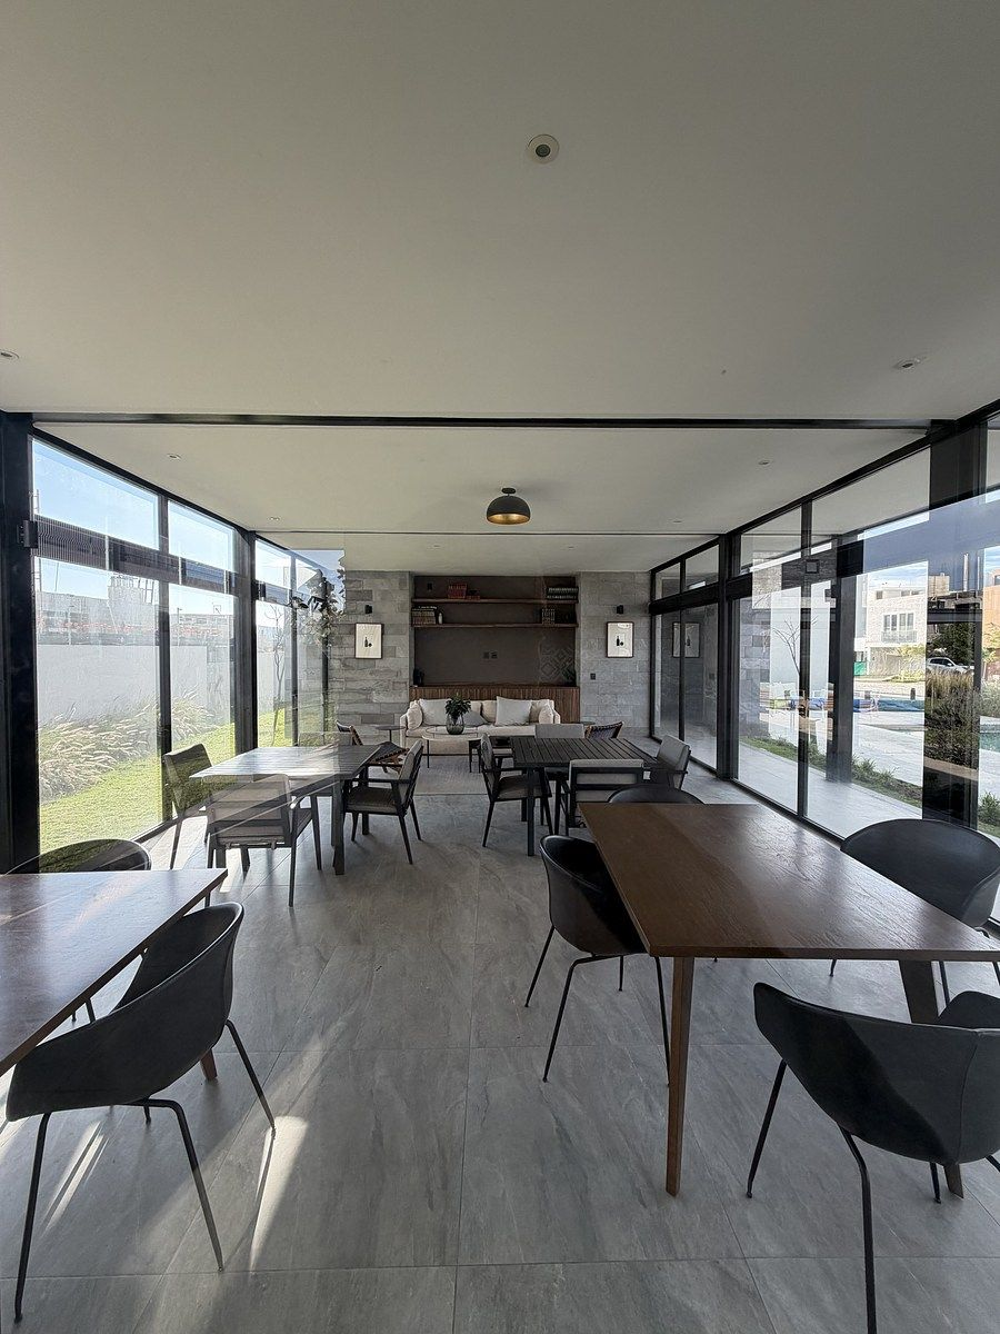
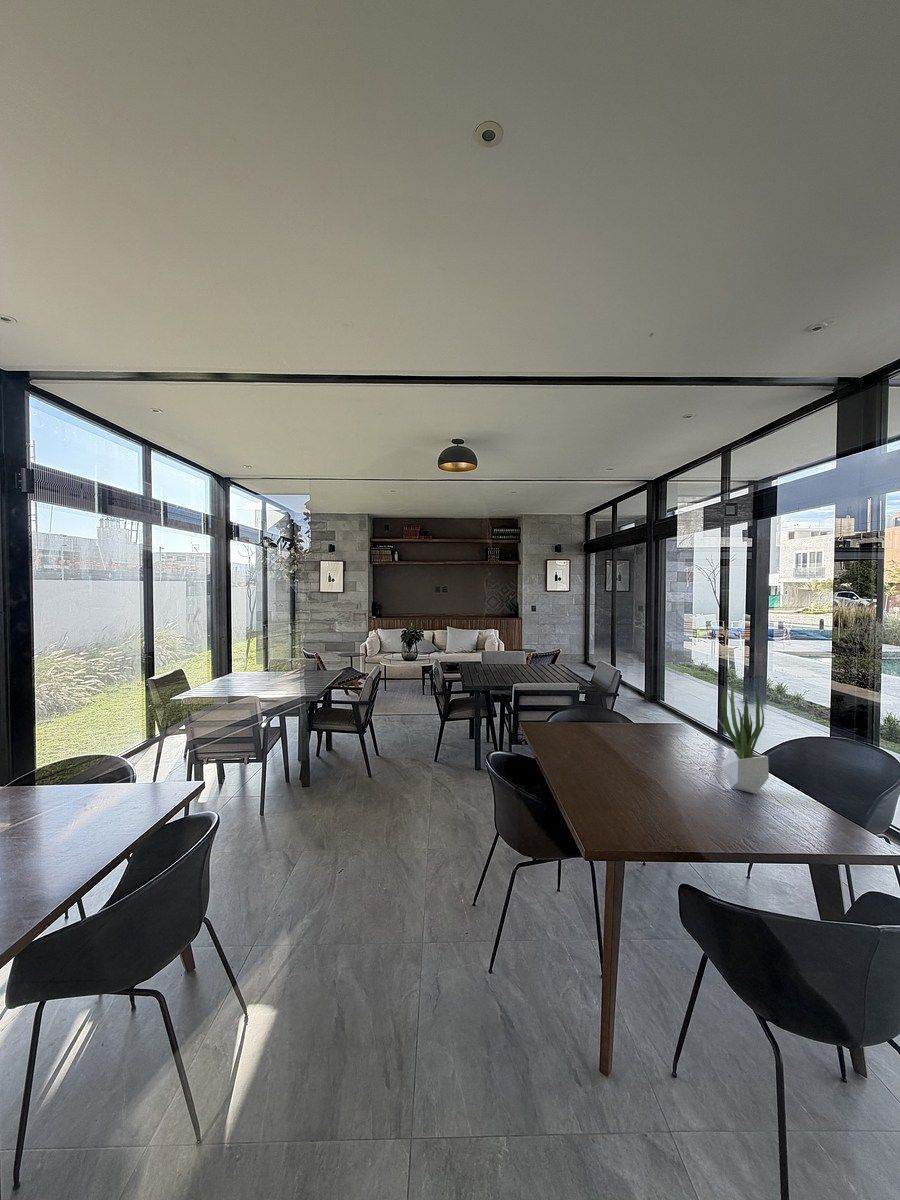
+ potted plant [716,679,770,795]
